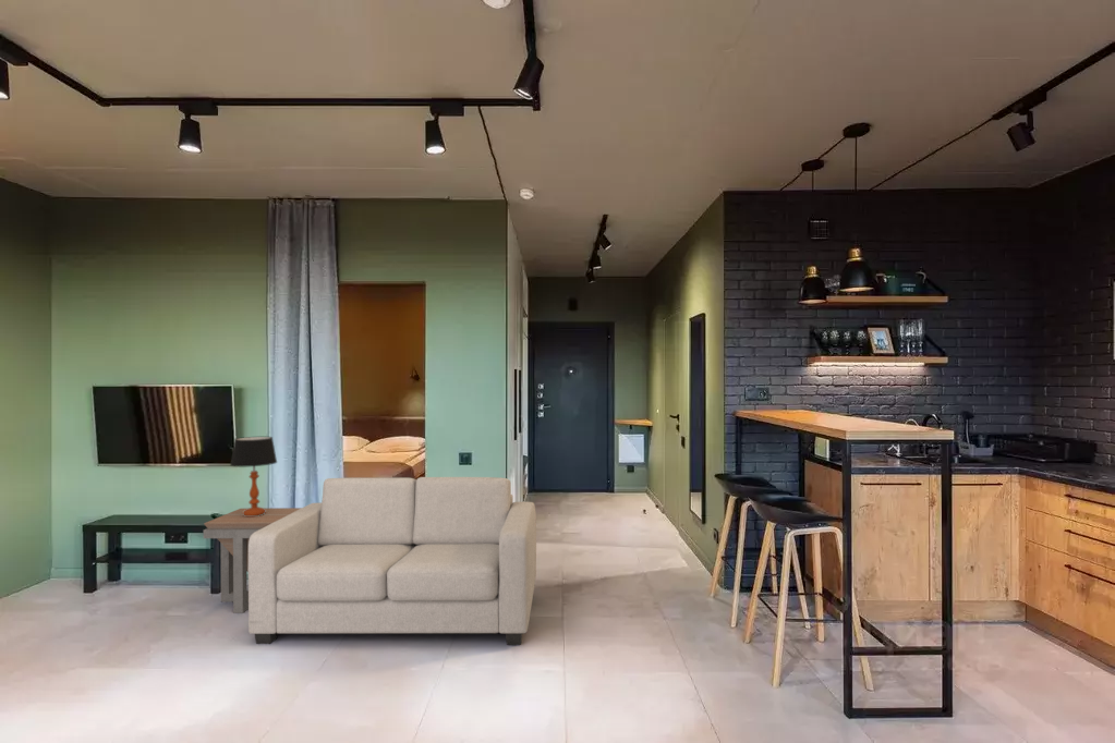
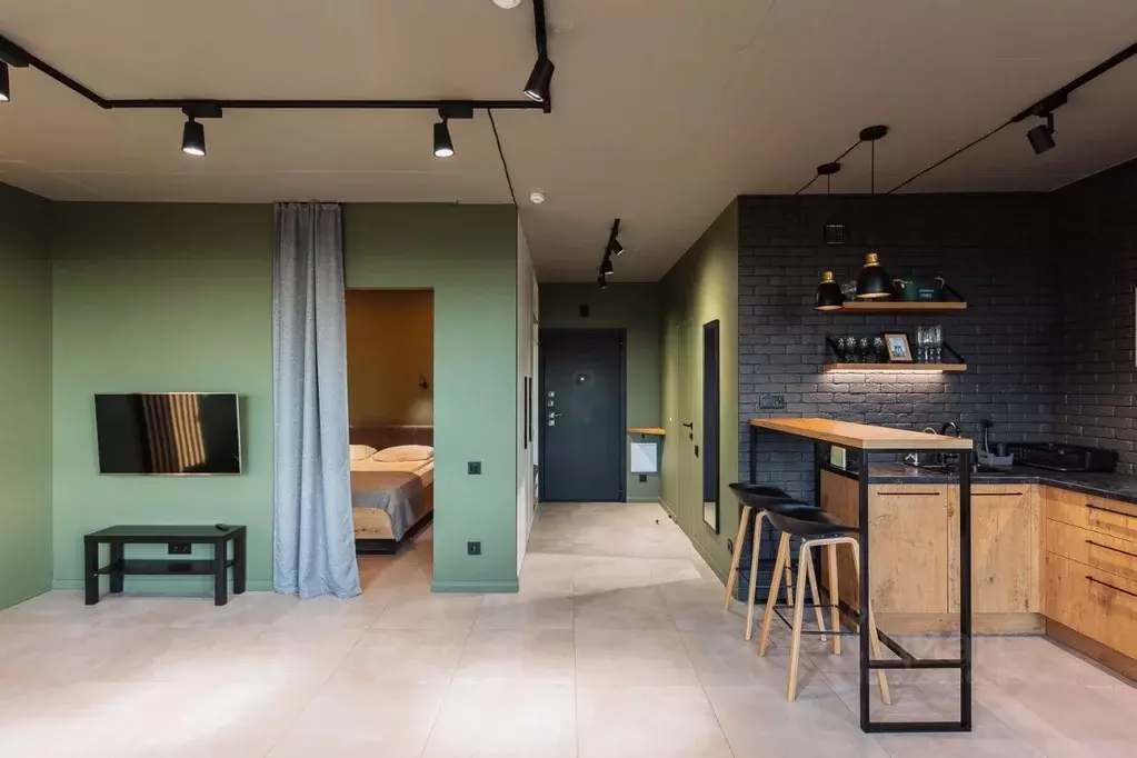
- side table [203,507,302,614]
- sofa [247,476,537,646]
- table lamp [229,436,278,516]
